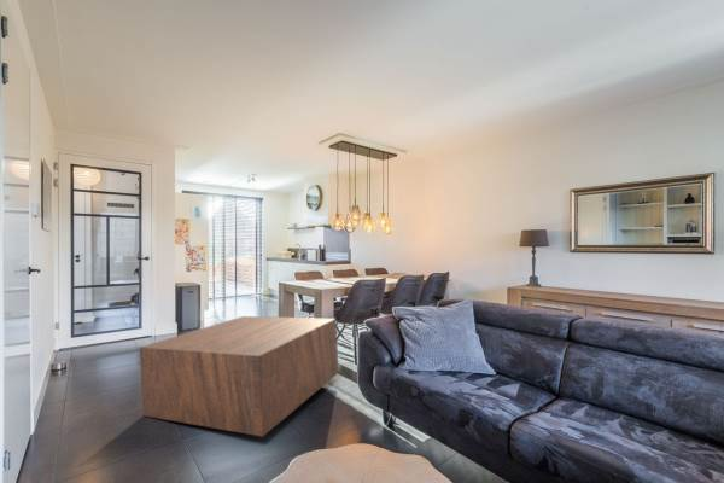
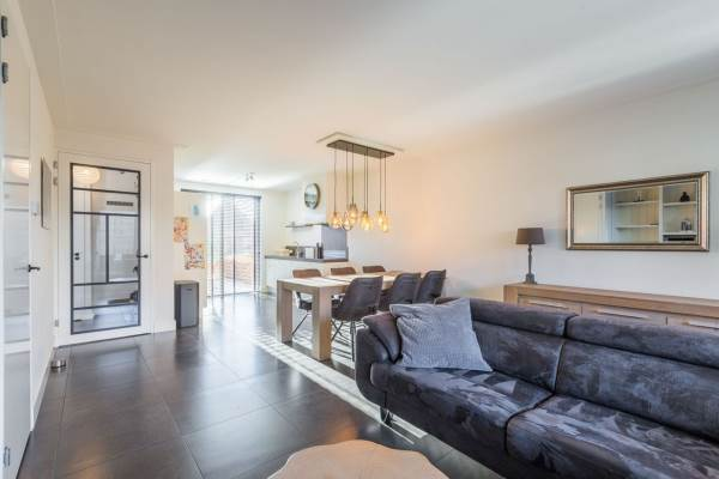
- coffee table [139,315,340,438]
